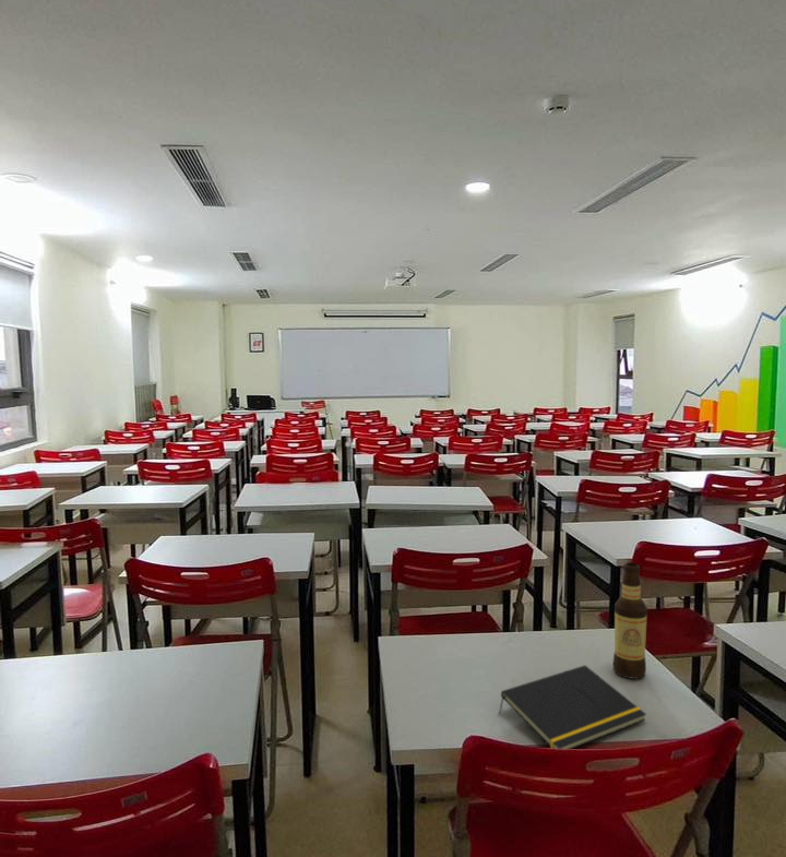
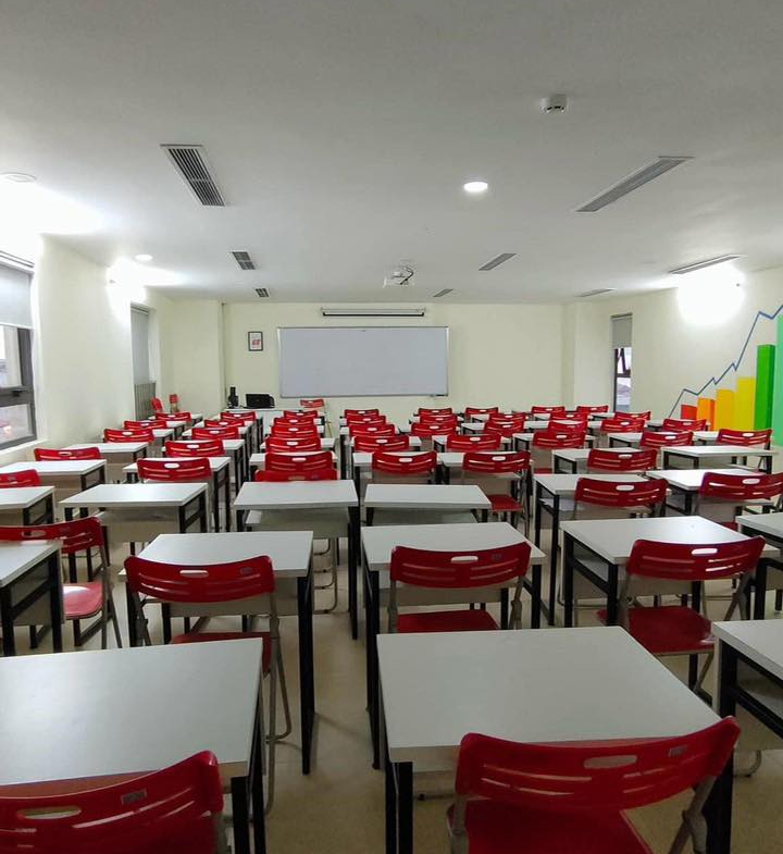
- bottle [611,562,648,680]
- notepad [498,664,647,750]
